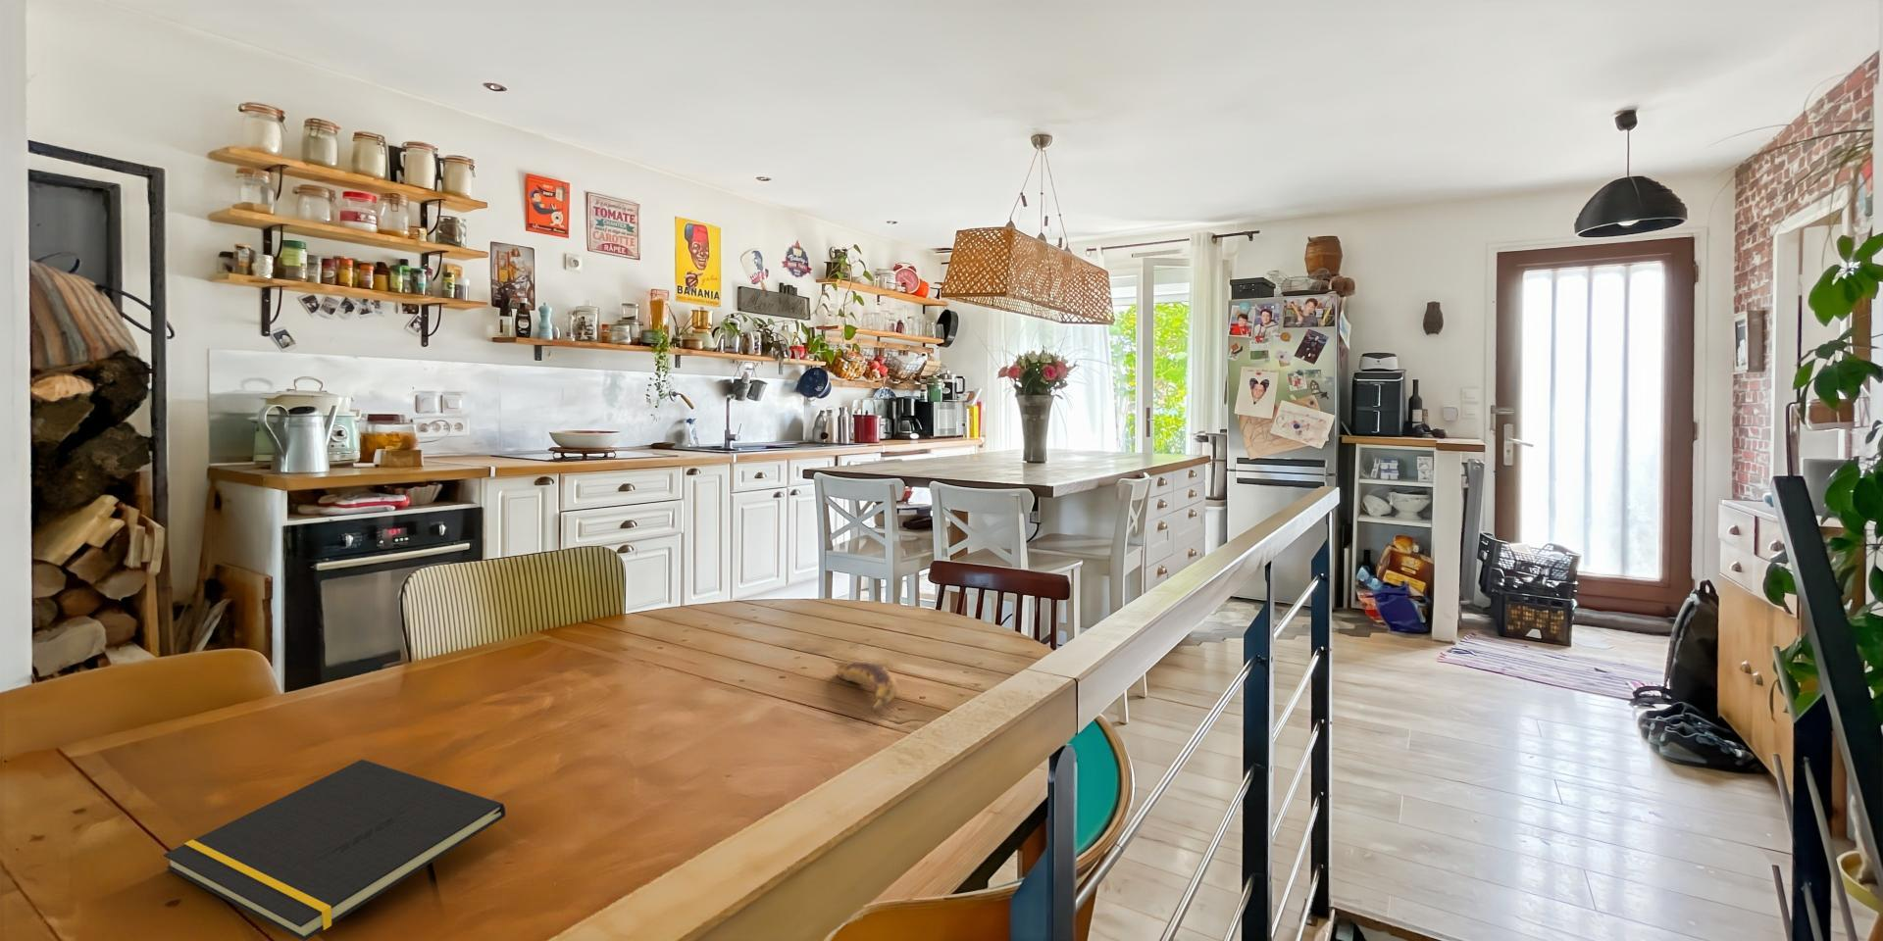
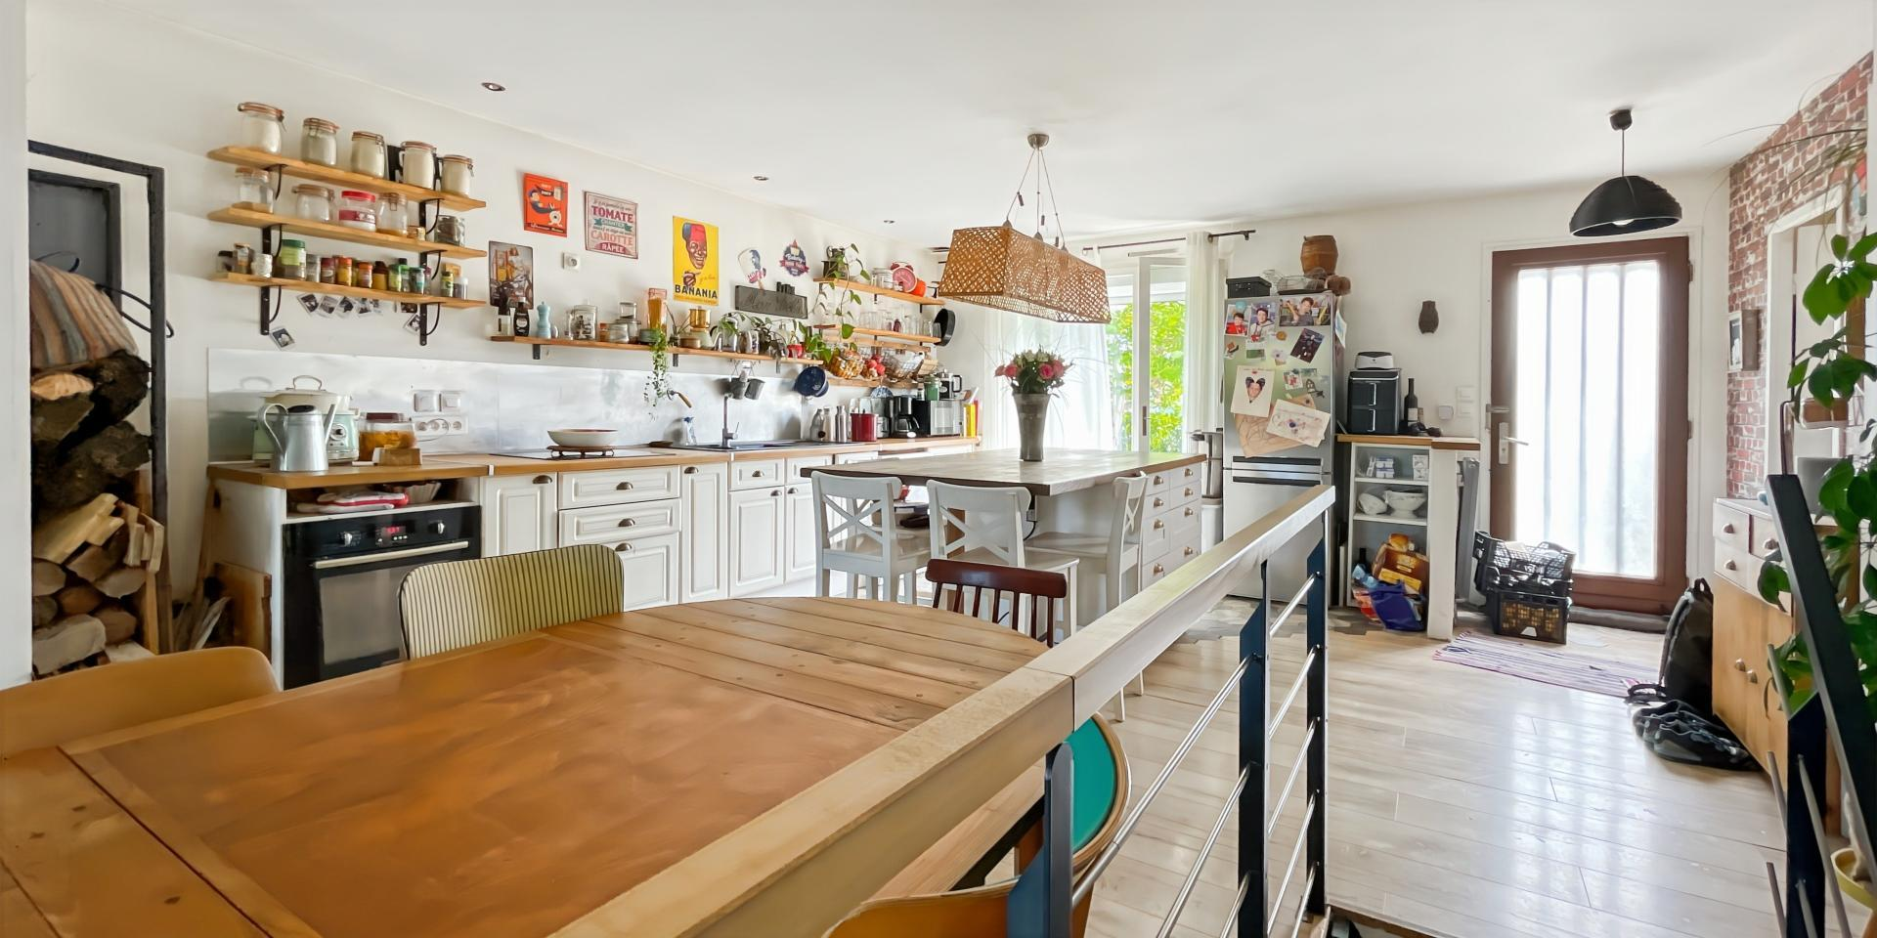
- notepad [163,759,507,941]
- banana [836,660,898,712]
